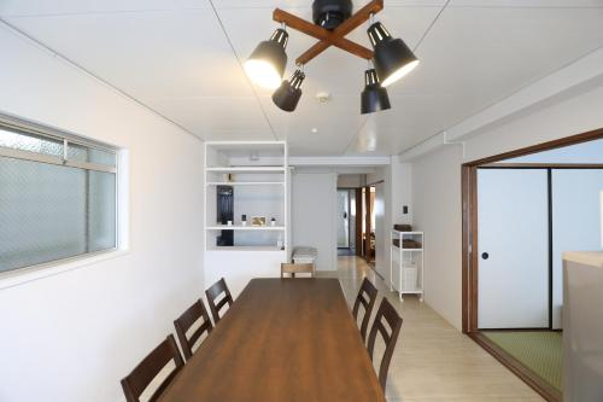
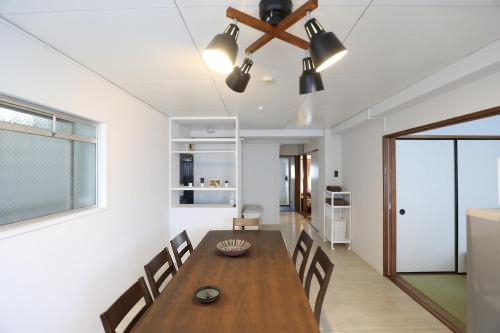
+ serving bowl [215,239,251,257]
+ saucer [193,284,222,303]
